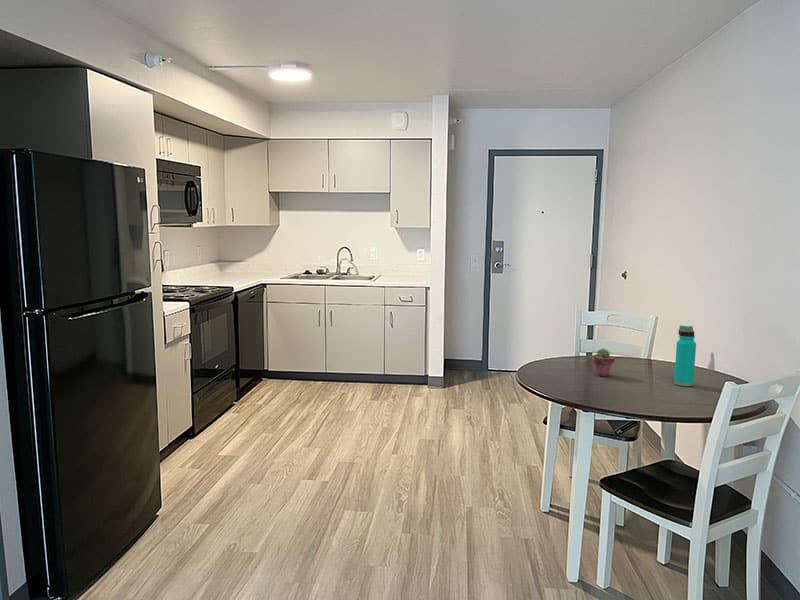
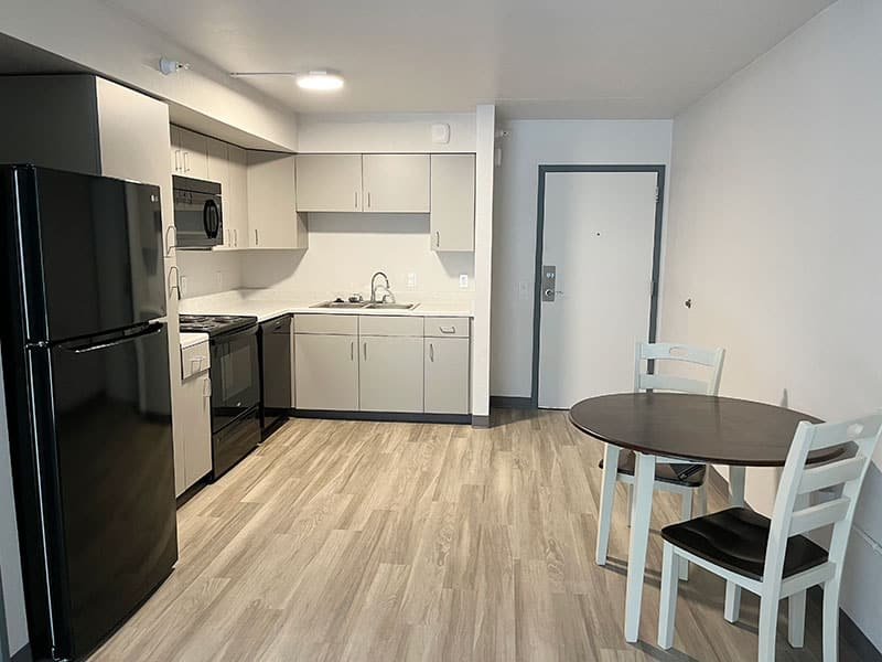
- water bottle [673,324,697,387]
- potted succulent [592,348,616,377]
